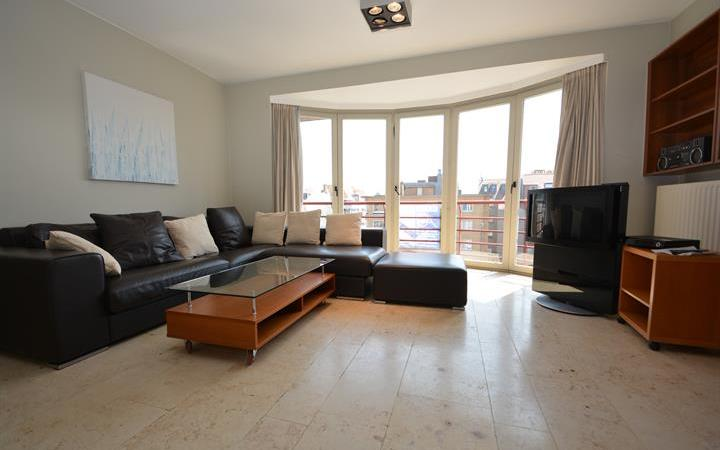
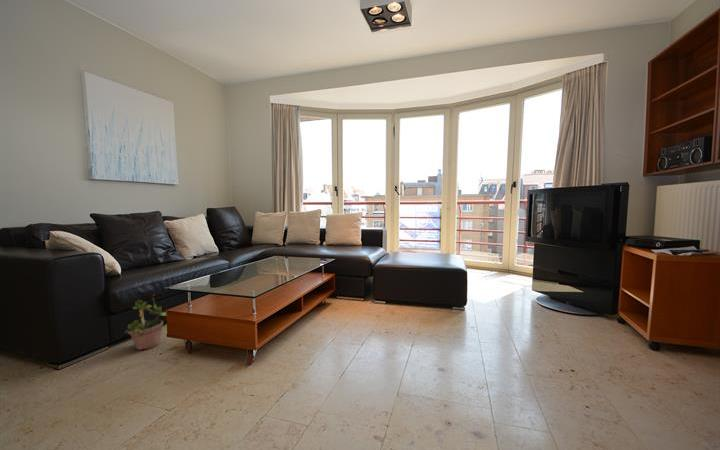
+ potted plant [124,294,167,351]
